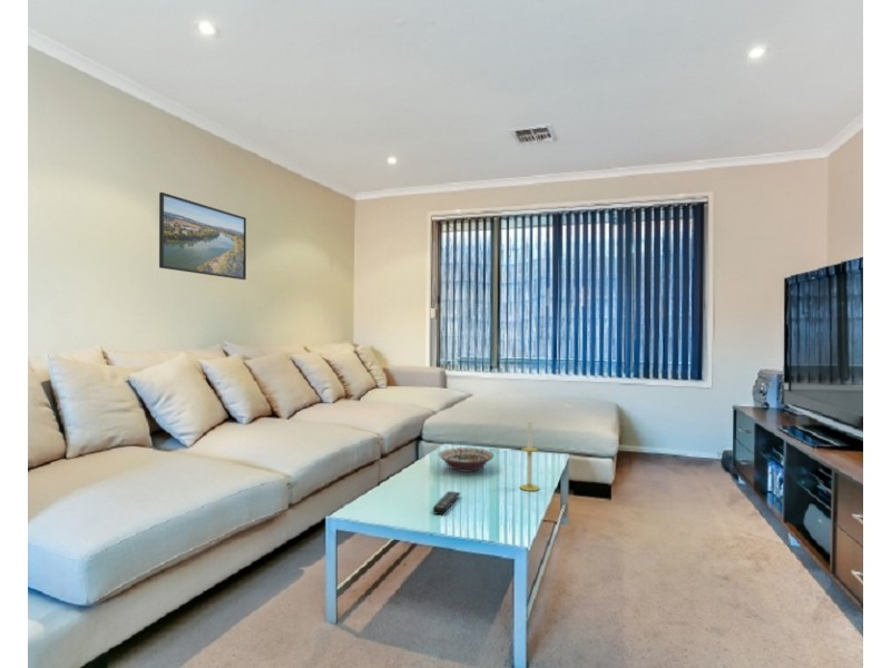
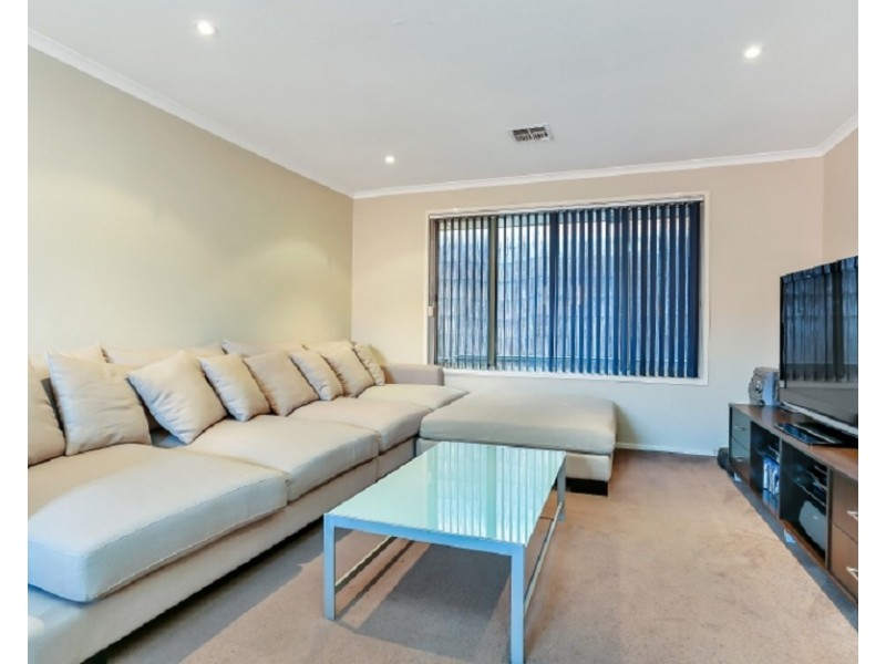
- candle [519,416,540,492]
- remote control [432,490,461,515]
- decorative bowl [438,446,495,473]
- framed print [158,191,247,281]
